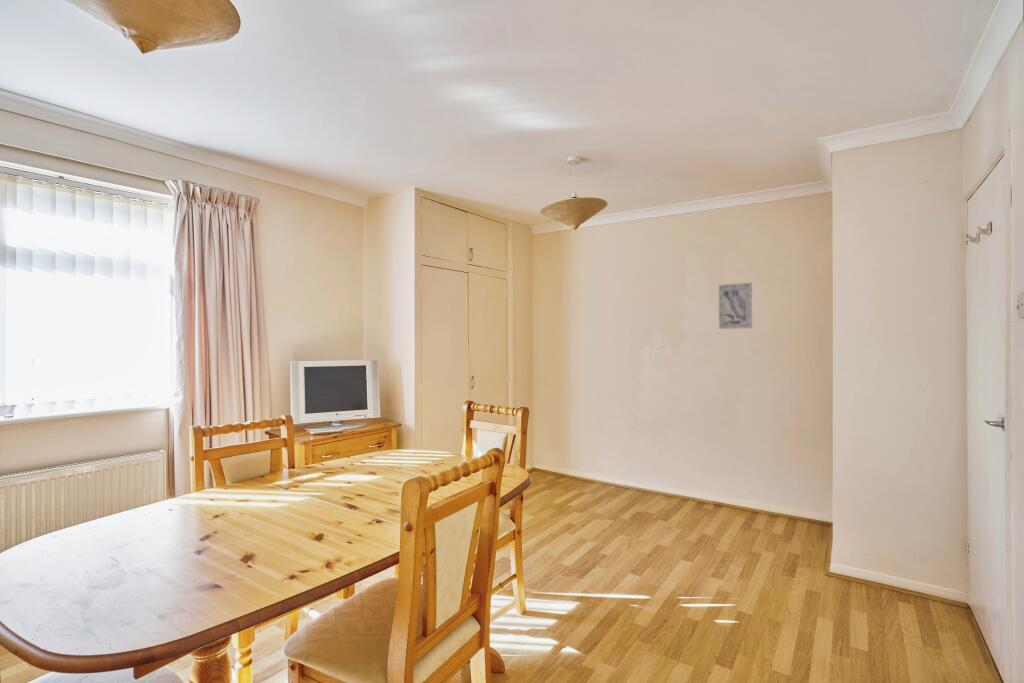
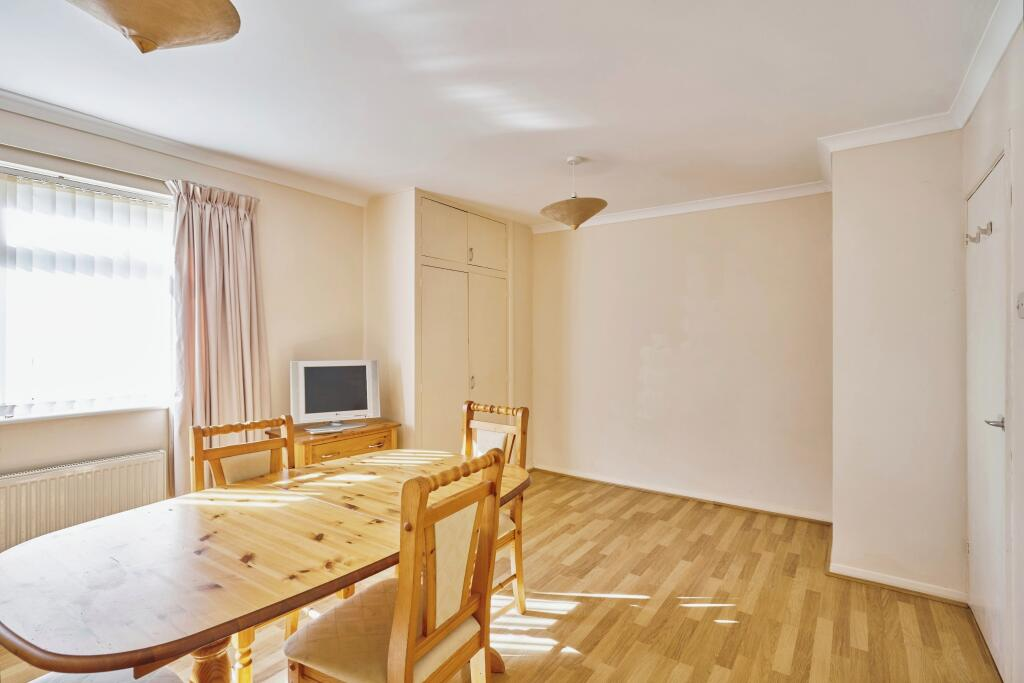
- wall art [718,282,753,330]
